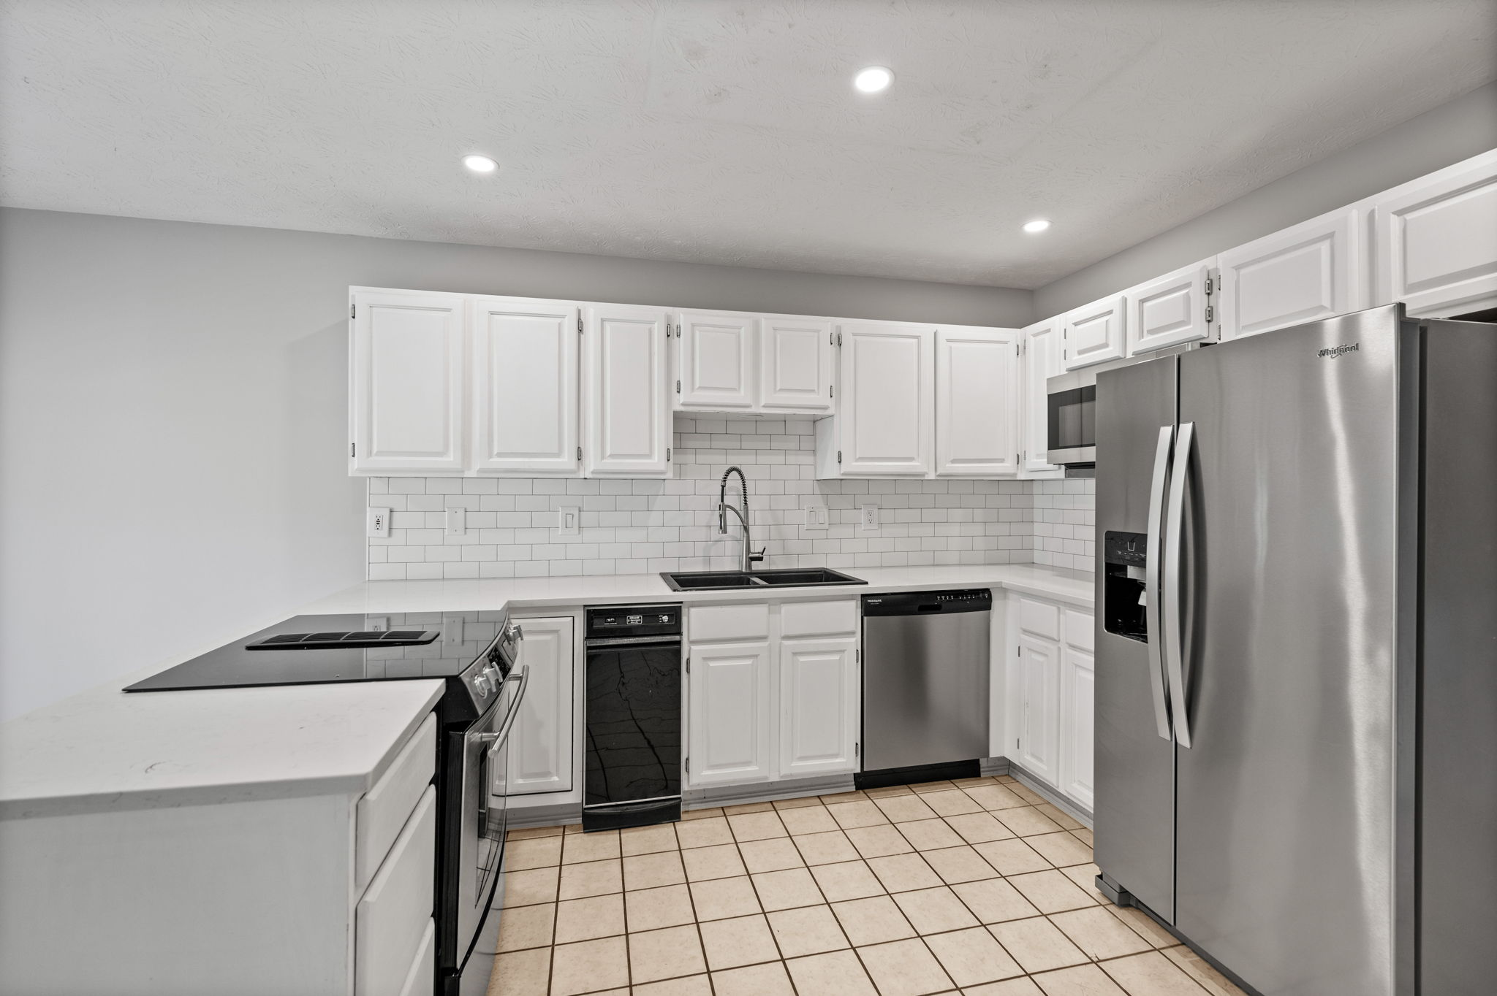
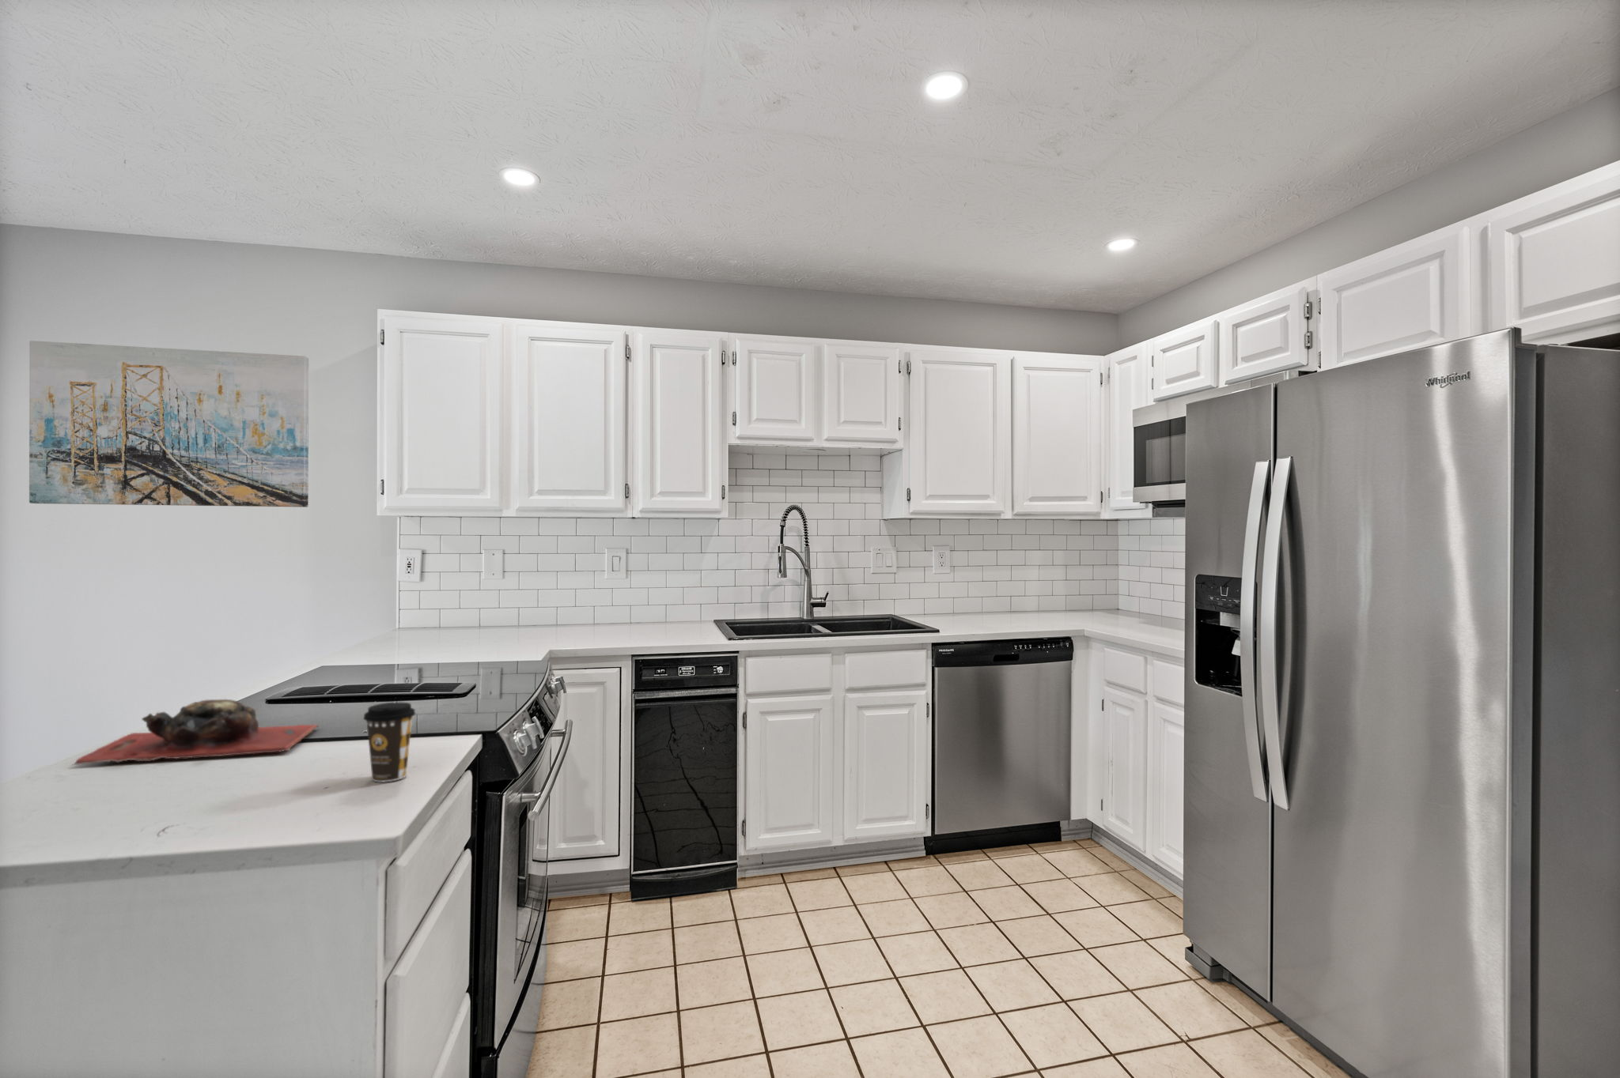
+ coffee cup [362,701,416,782]
+ cutting board [72,699,320,766]
+ wall art [29,339,309,508]
